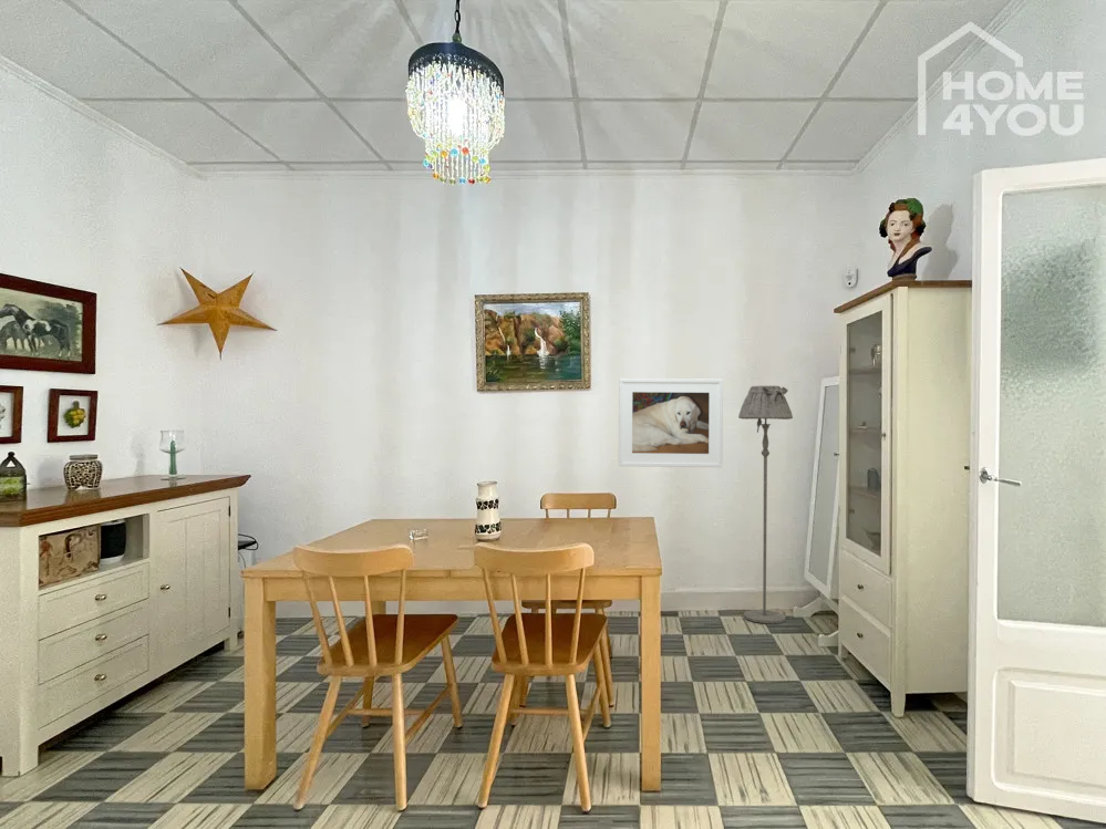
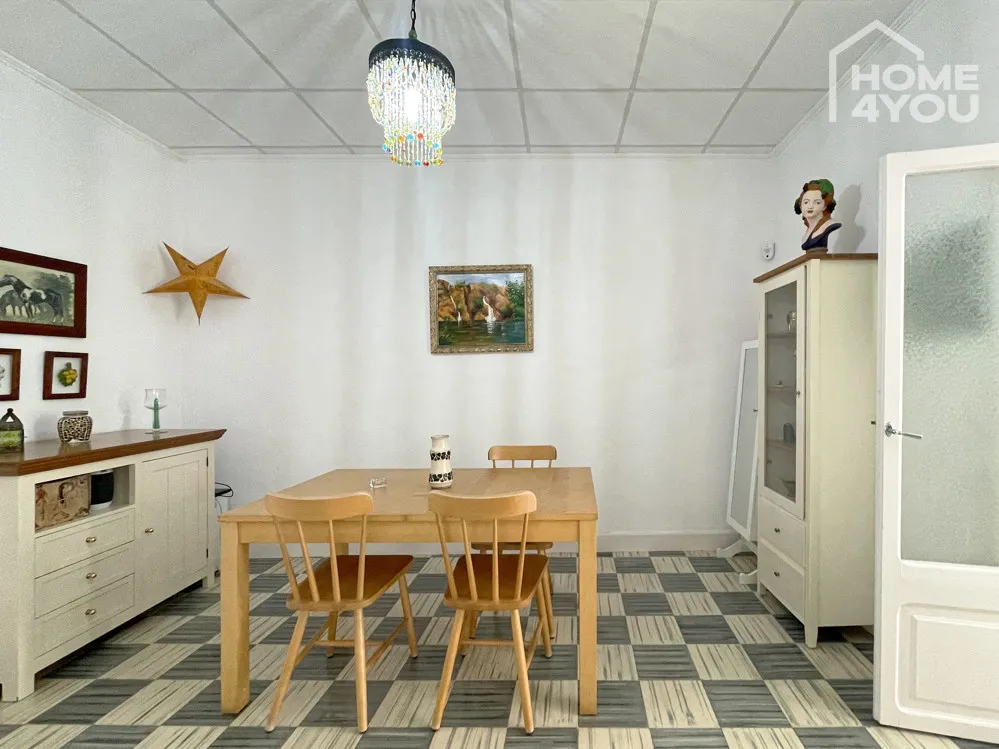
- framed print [618,377,724,468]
- floor lamp [737,384,794,625]
